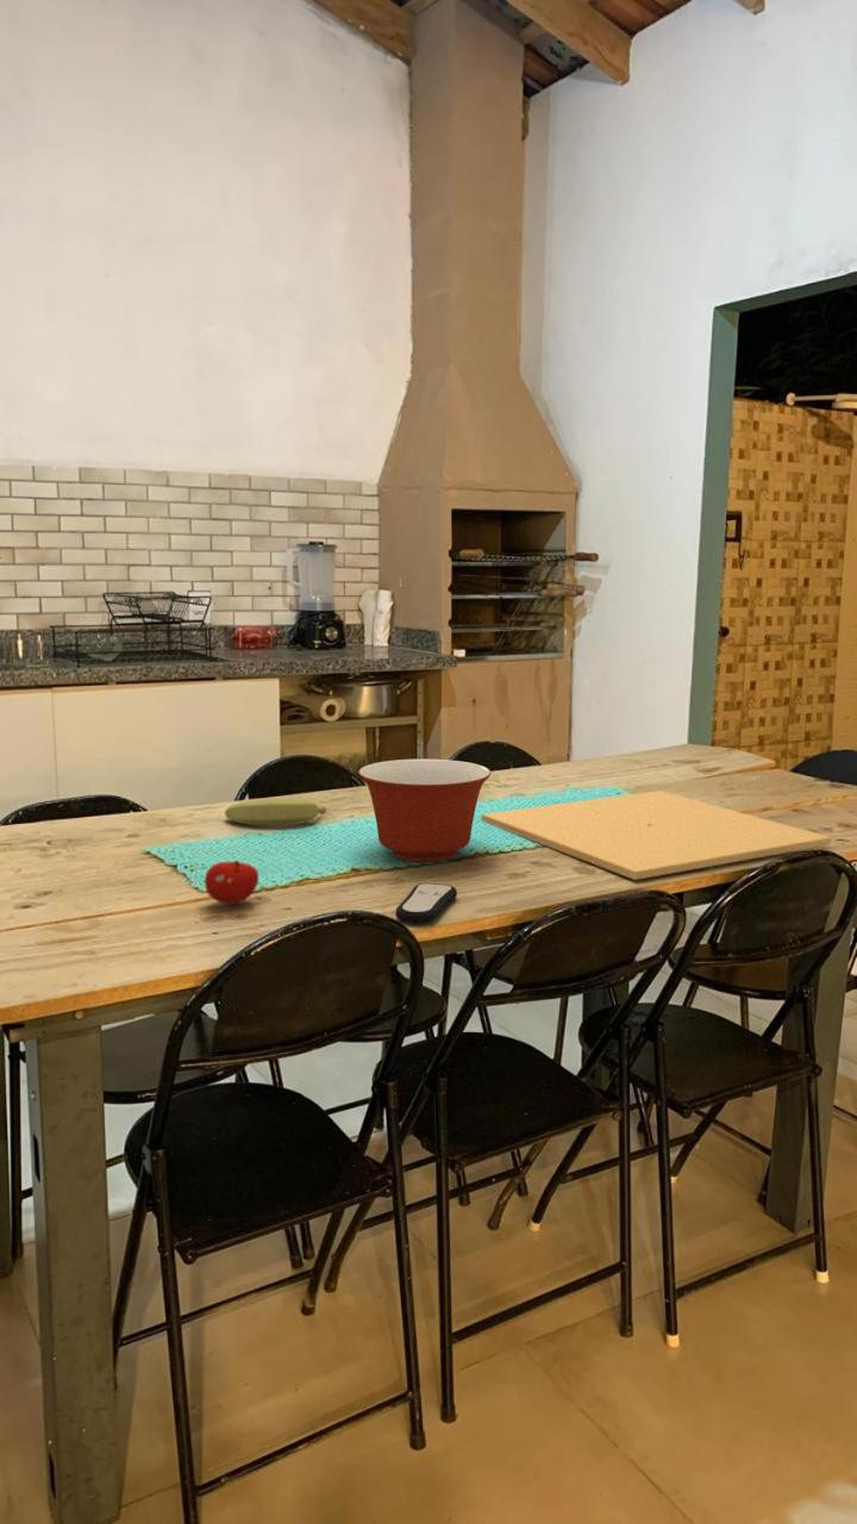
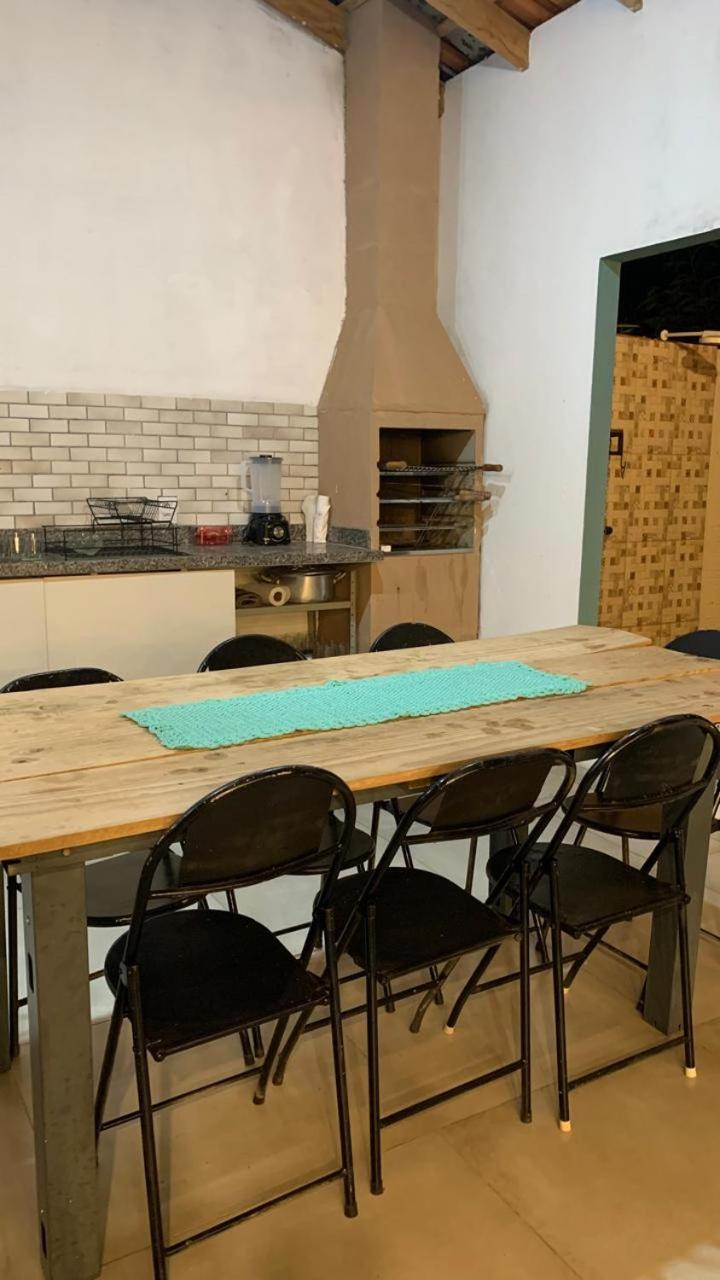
- remote control [394,882,458,925]
- fruit [204,860,259,905]
- mixing bowl [357,758,492,862]
- banana [224,798,327,826]
- cutting board [480,789,832,881]
